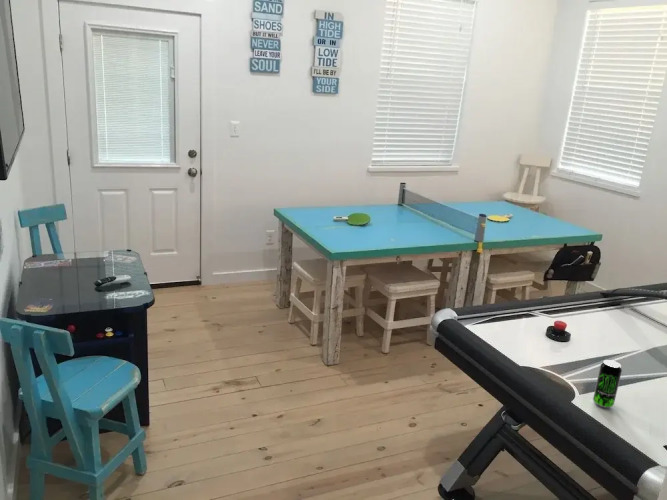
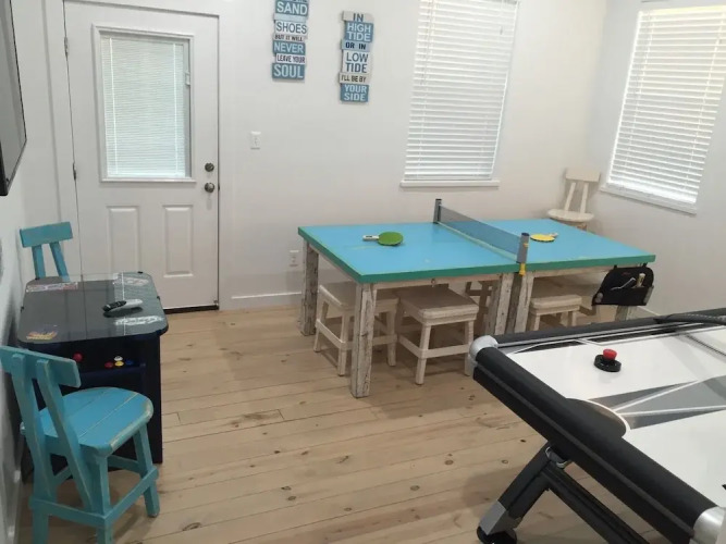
- beverage can [592,359,623,409]
